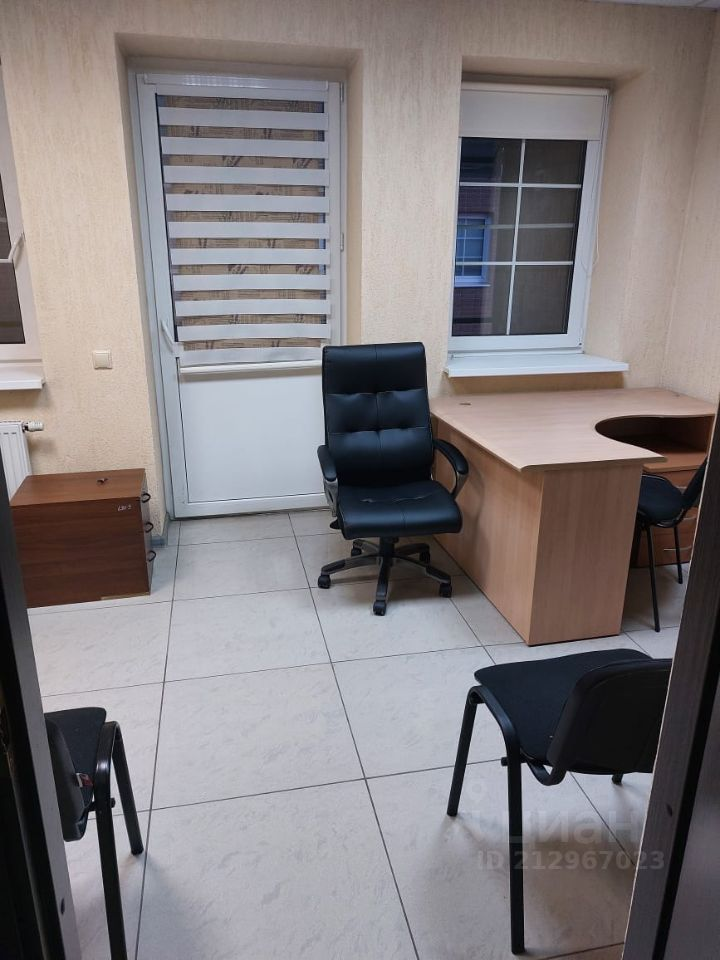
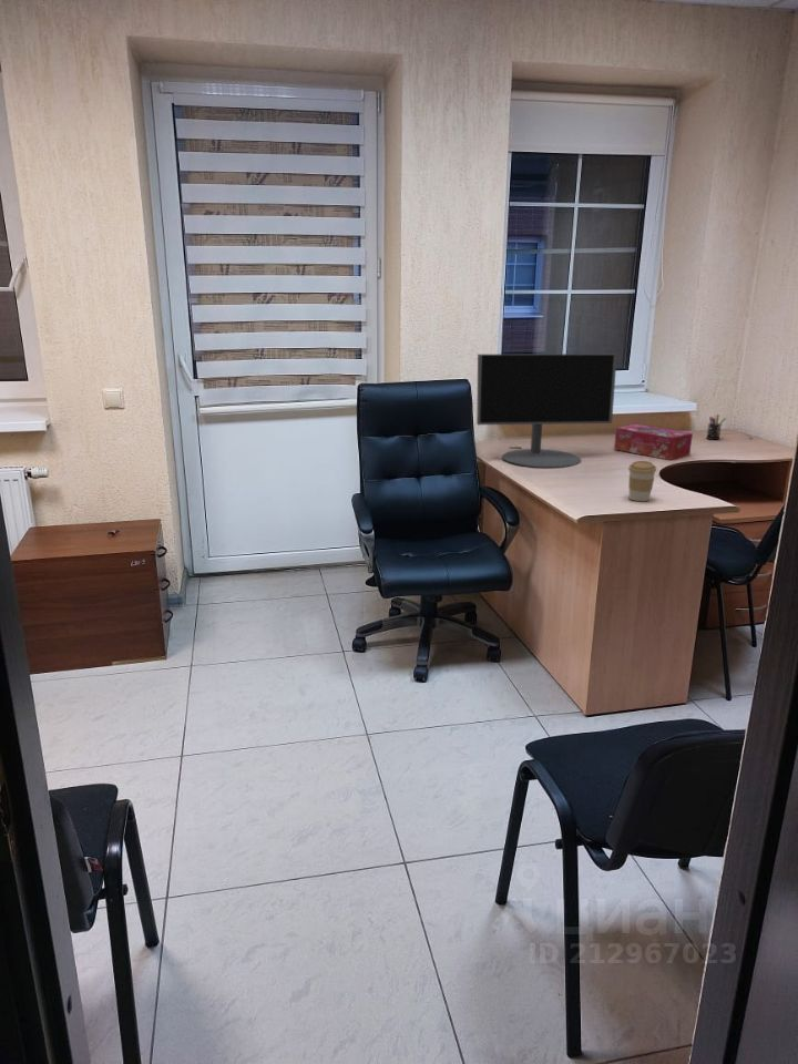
+ tissue box [613,423,694,461]
+ computer monitor [475,352,618,469]
+ pen holder [705,413,727,441]
+ coffee cup [627,460,657,502]
